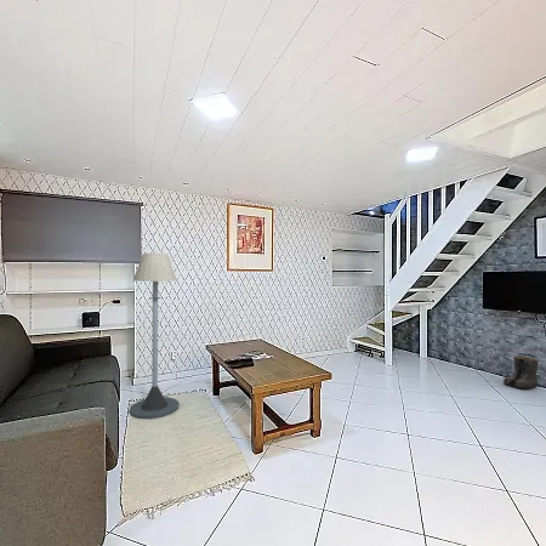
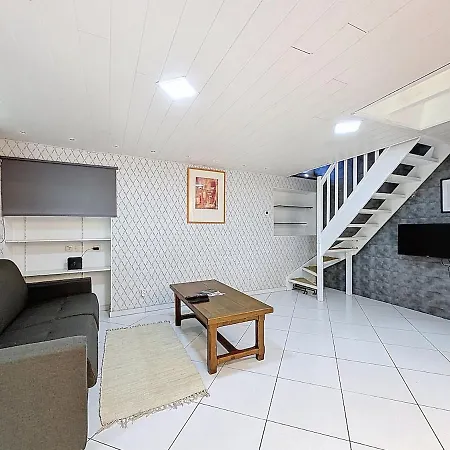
- floor lamp [127,252,181,420]
- boots [502,356,540,391]
